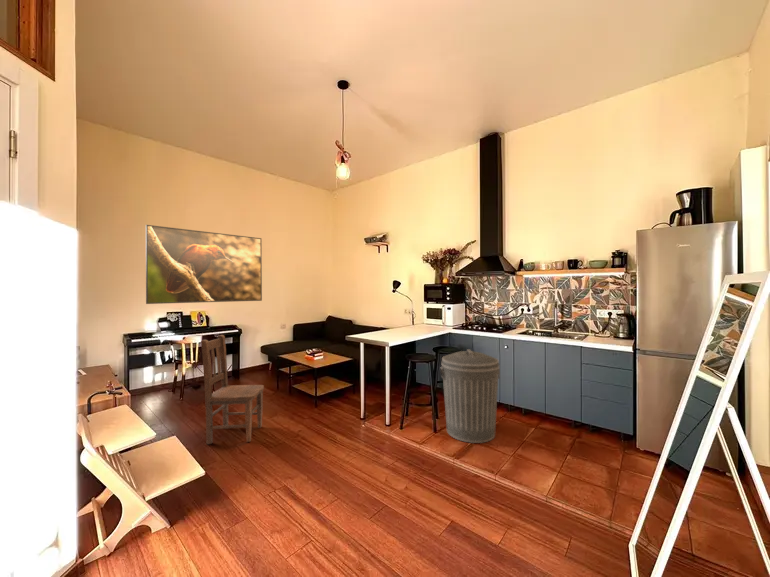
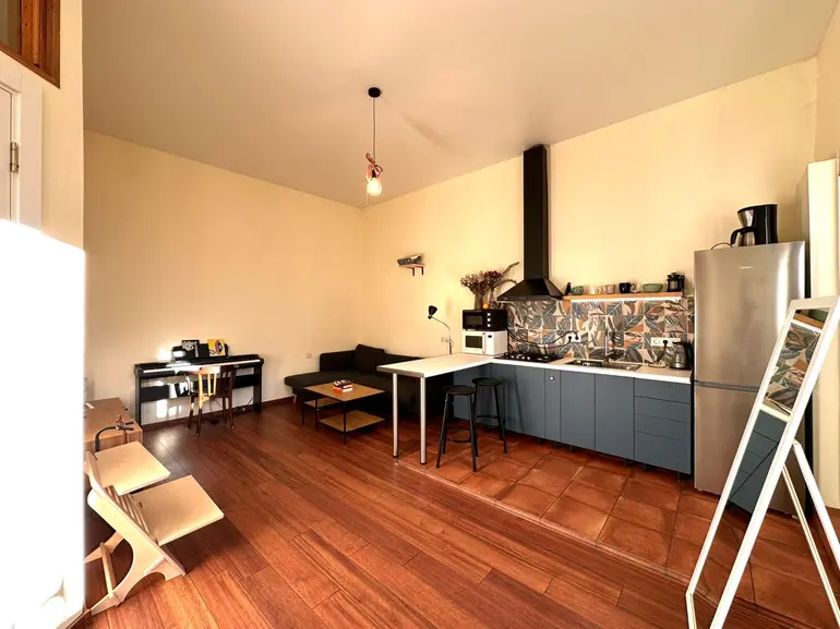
- trash can [440,348,501,444]
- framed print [145,224,263,305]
- chair [200,334,265,445]
